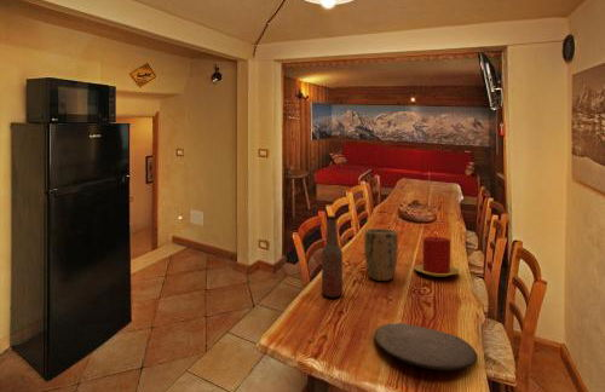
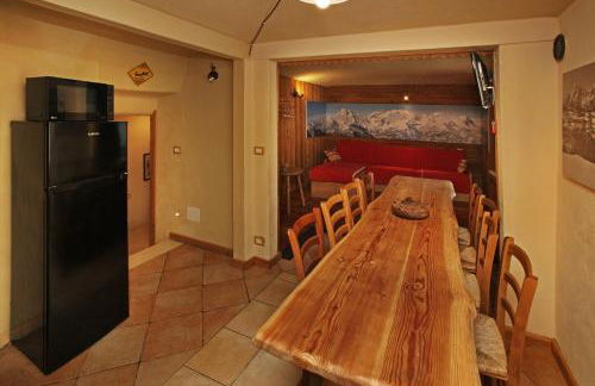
- plant pot [363,227,399,282]
- plate [373,322,478,371]
- candle [413,236,460,278]
- bottle [321,214,344,299]
